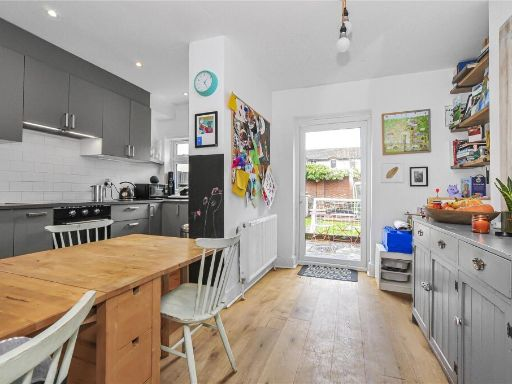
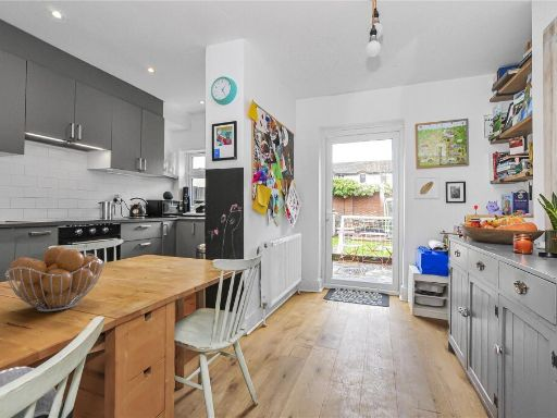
+ fruit basket [4,245,106,312]
